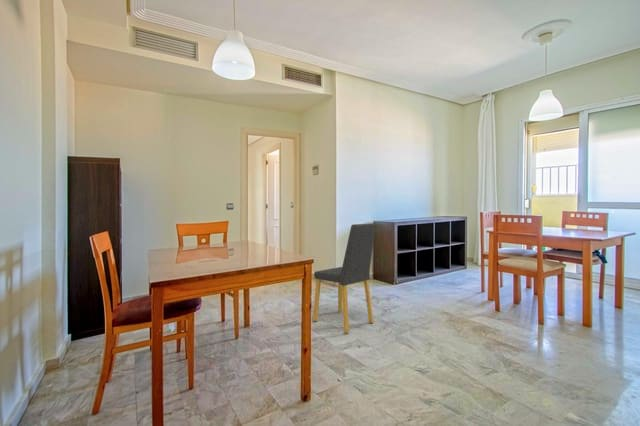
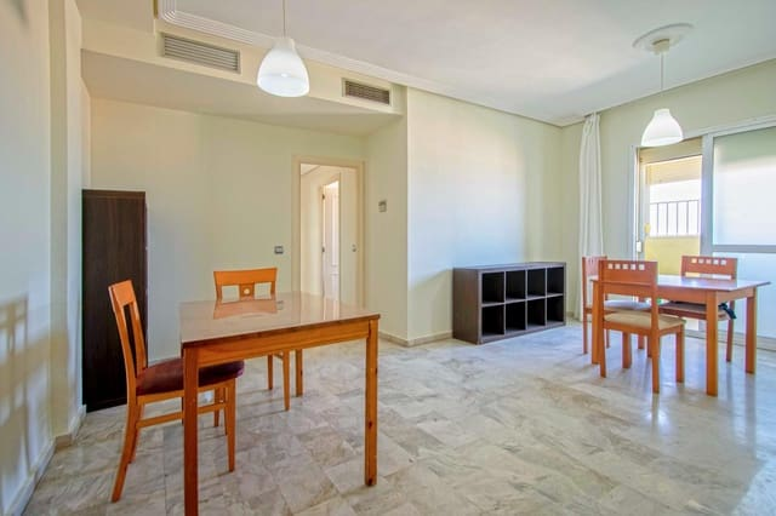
- dining chair [312,223,377,334]
